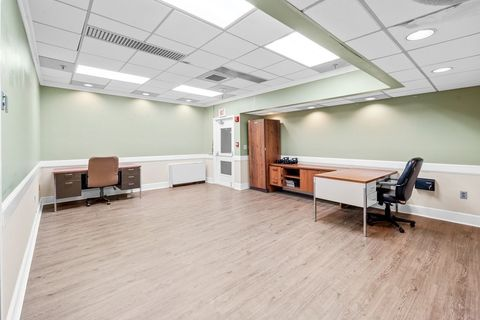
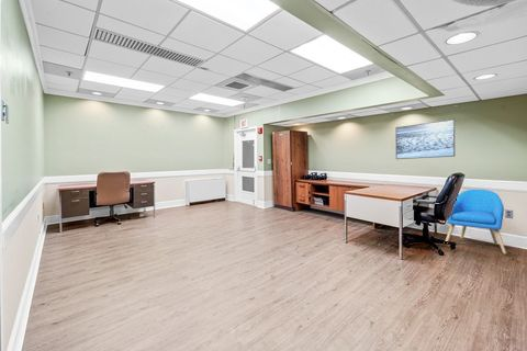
+ armchair [445,189,507,254]
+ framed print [394,118,456,160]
